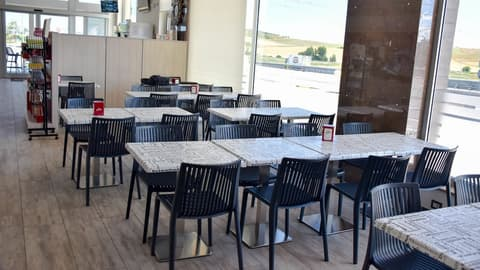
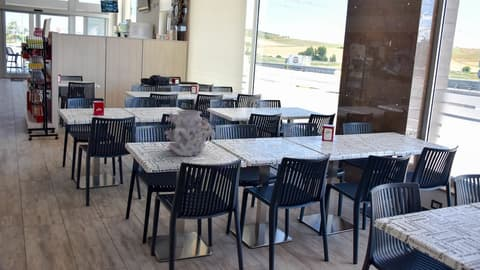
+ vase [164,109,216,157]
